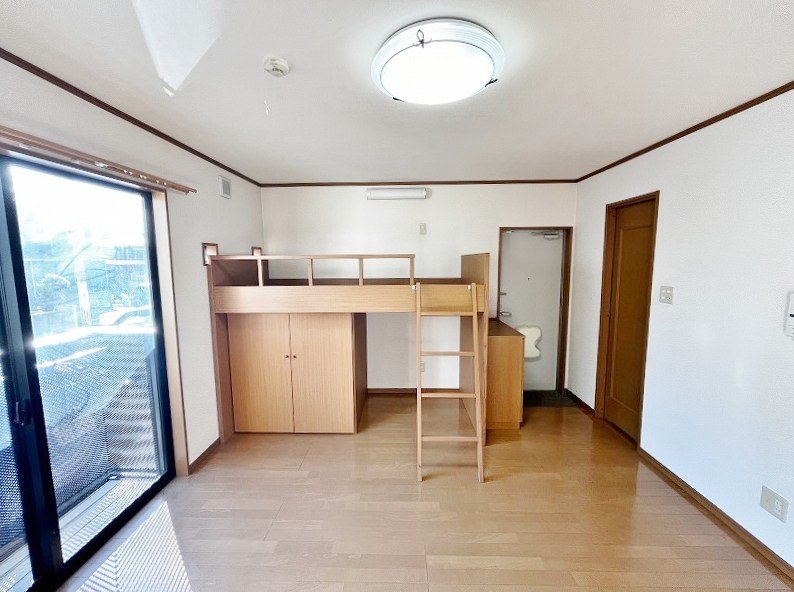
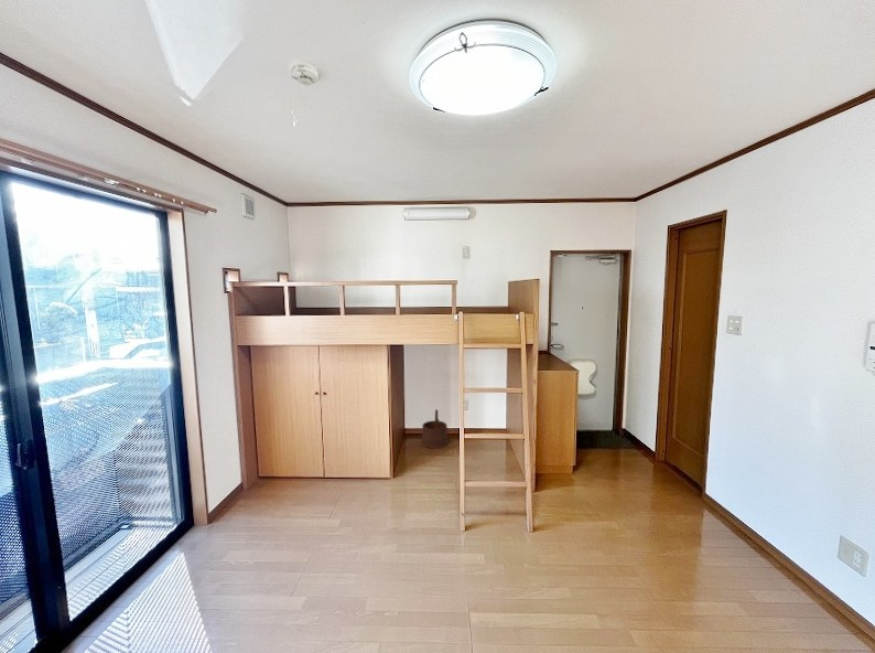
+ wooden bucket [421,408,449,449]
